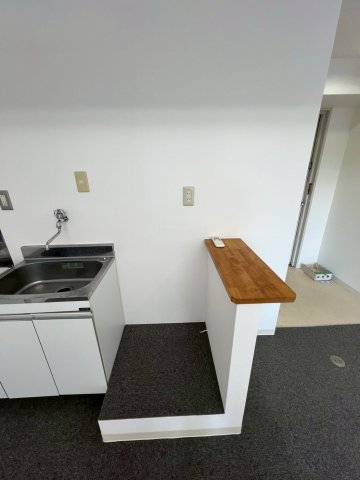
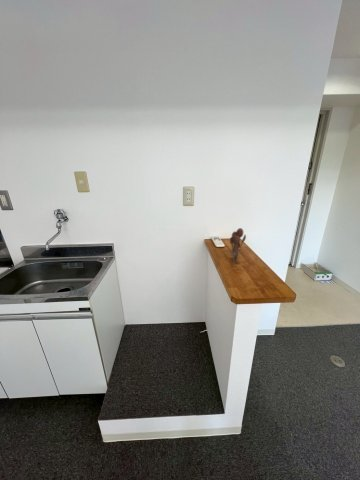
+ utensil holder [229,227,247,264]
